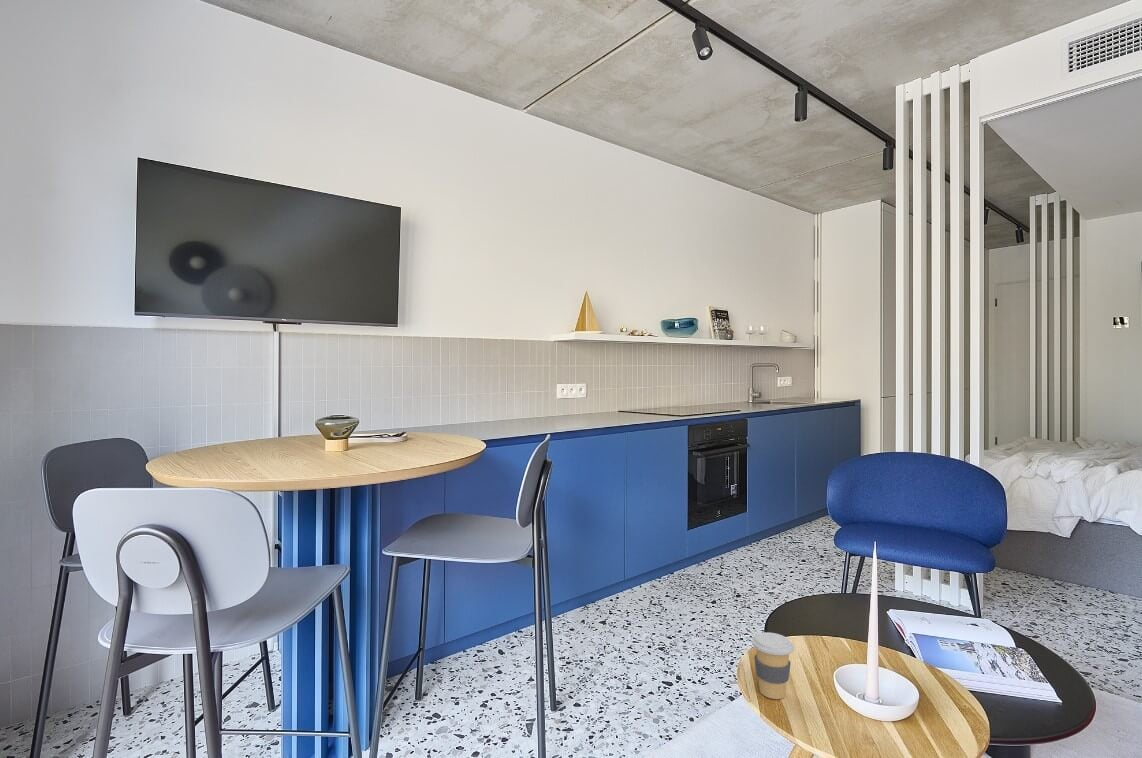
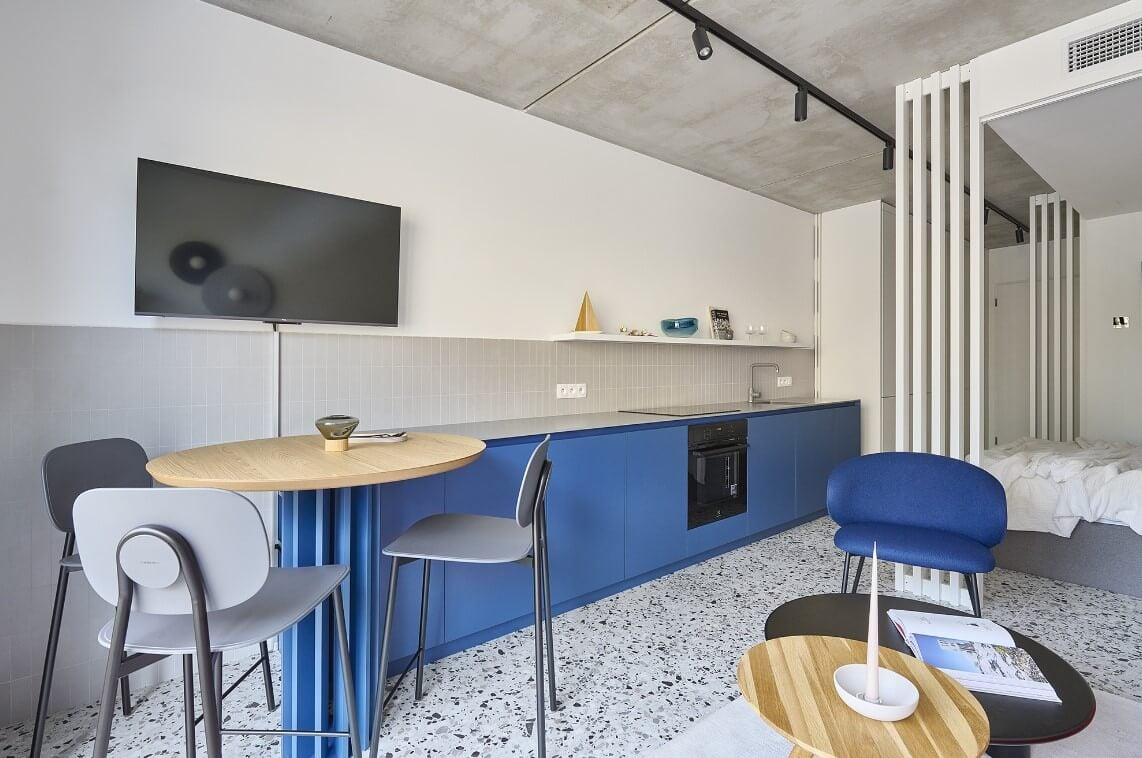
- coffee cup [751,631,795,700]
